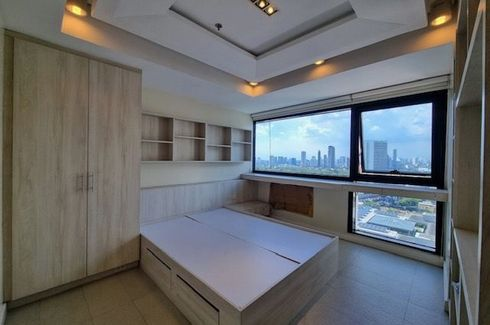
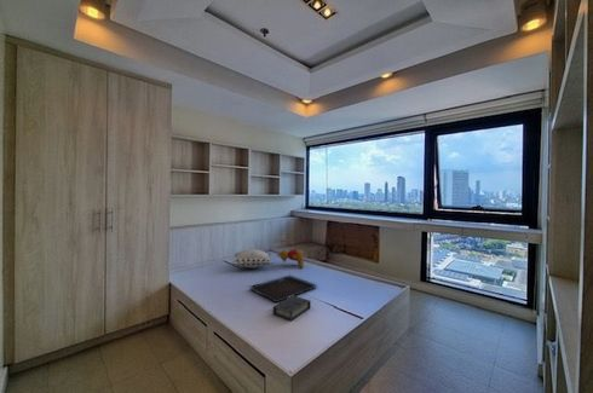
+ stuffed bear [276,248,305,270]
+ decorative pillow [230,248,274,270]
+ book [272,295,312,323]
+ serving tray [248,273,318,304]
